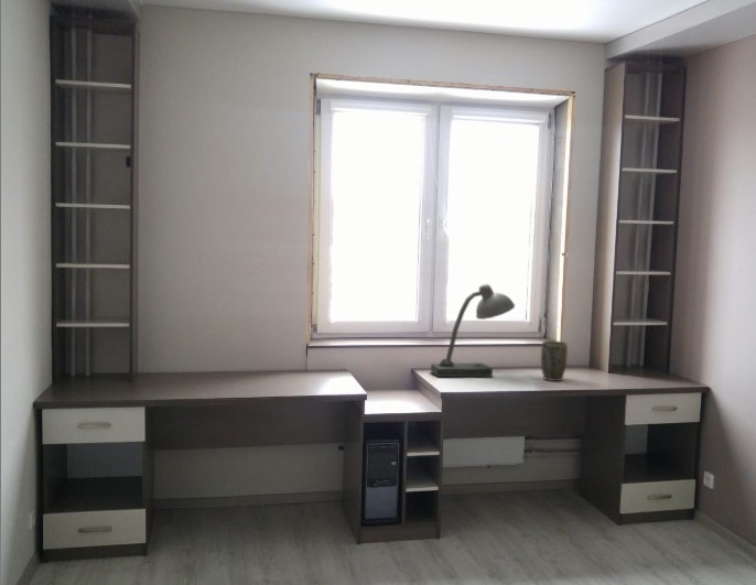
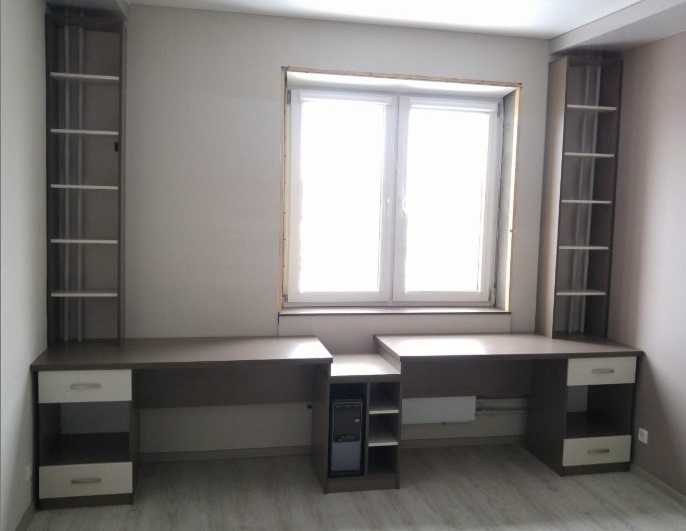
- plant pot [540,339,569,382]
- desk lamp [429,282,516,378]
